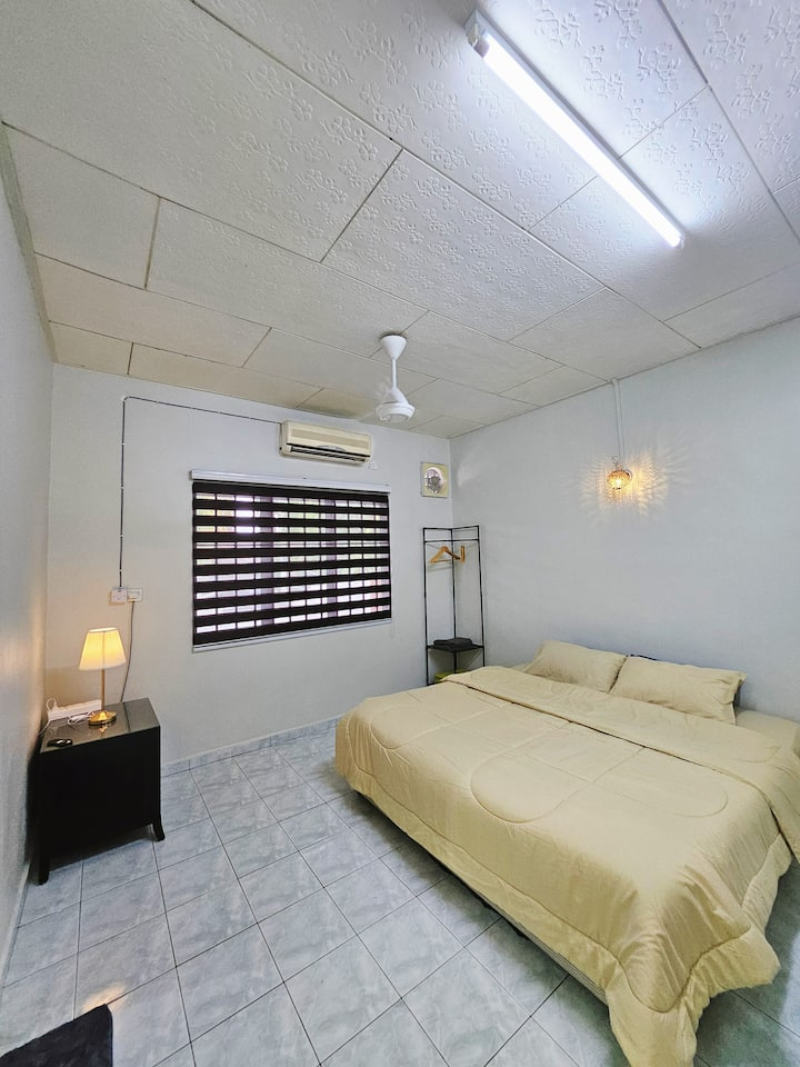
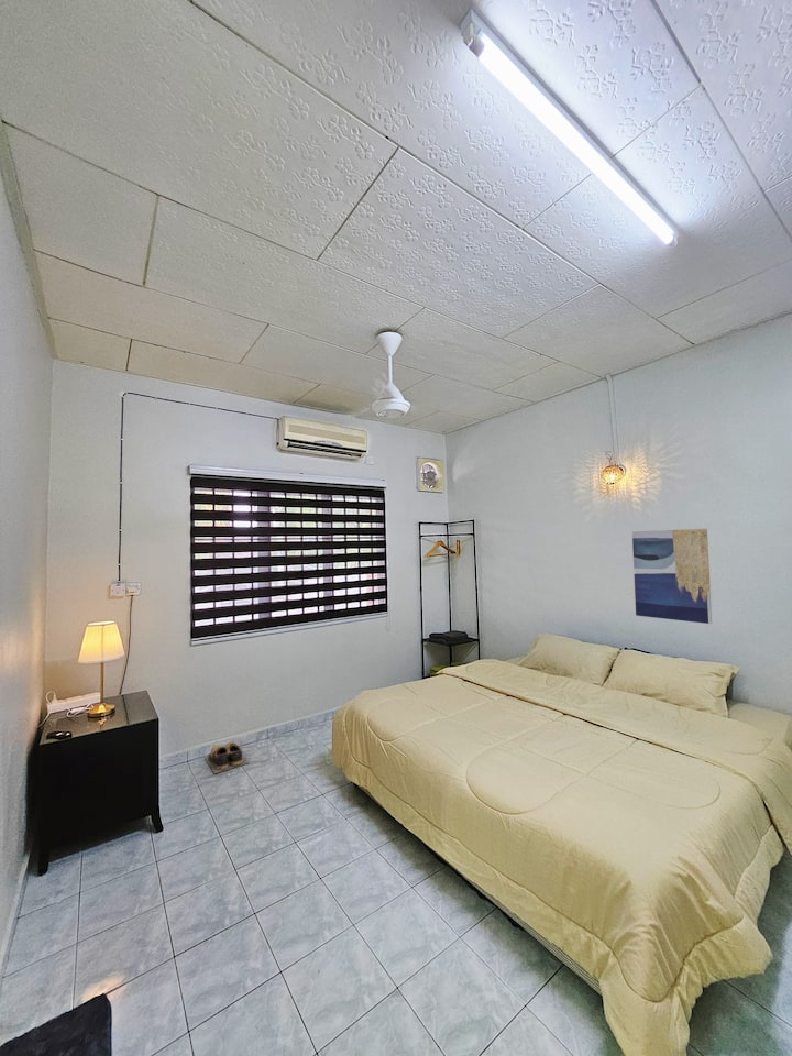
+ shoes [204,741,250,774]
+ wall art [631,528,713,625]
